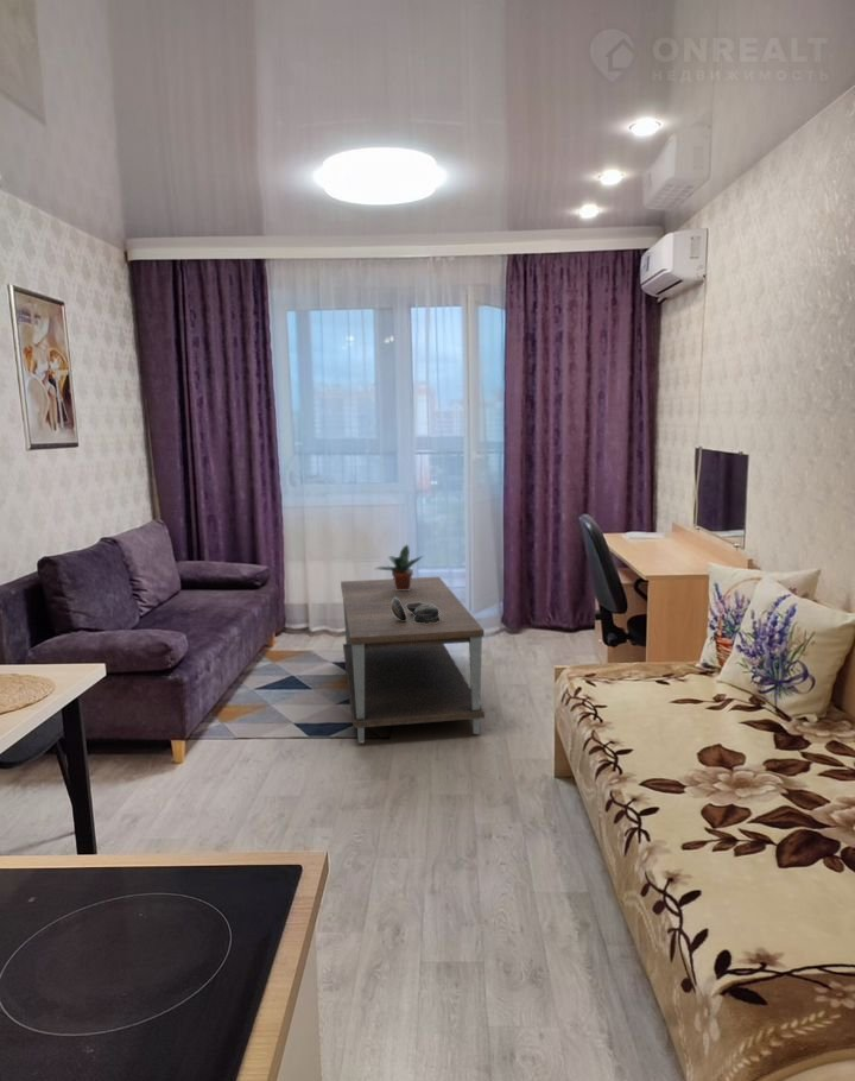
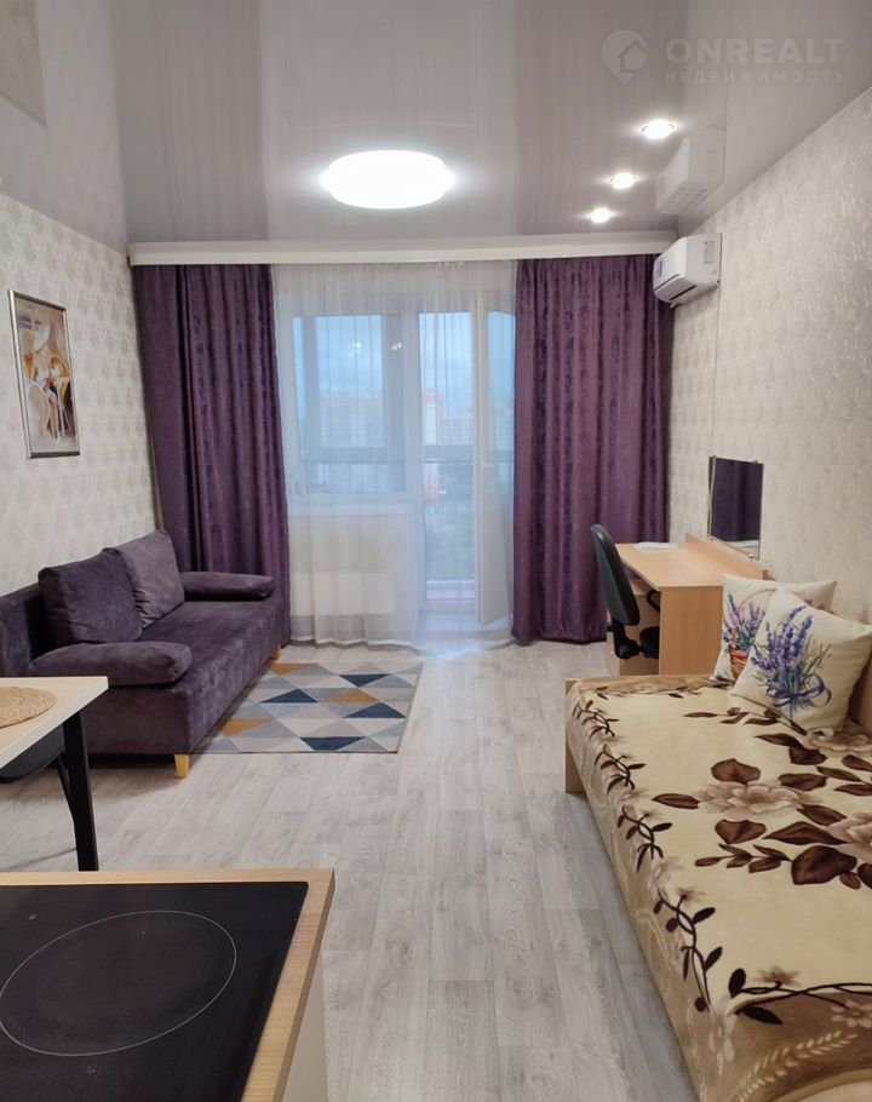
- potted plant [374,544,425,590]
- coffee table [340,576,486,745]
- decorative bowl [392,598,439,624]
